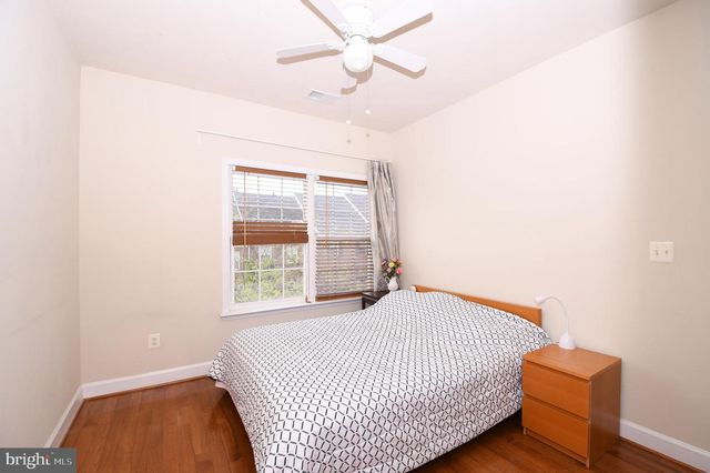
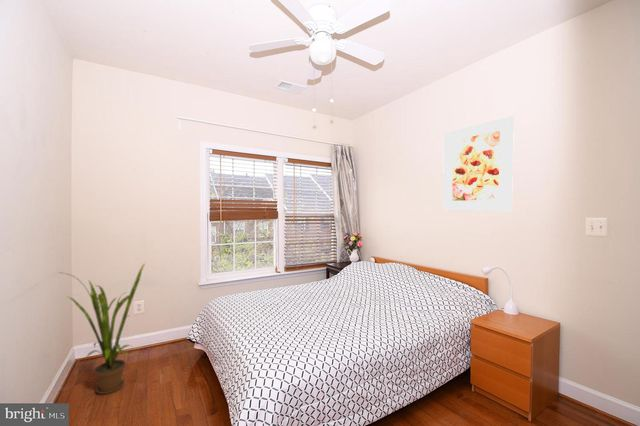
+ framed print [442,115,515,212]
+ house plant [57,262,146,395]
